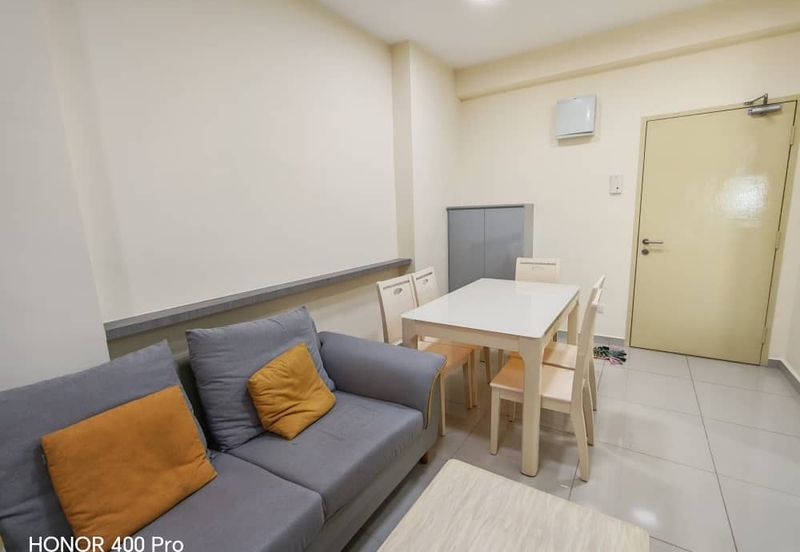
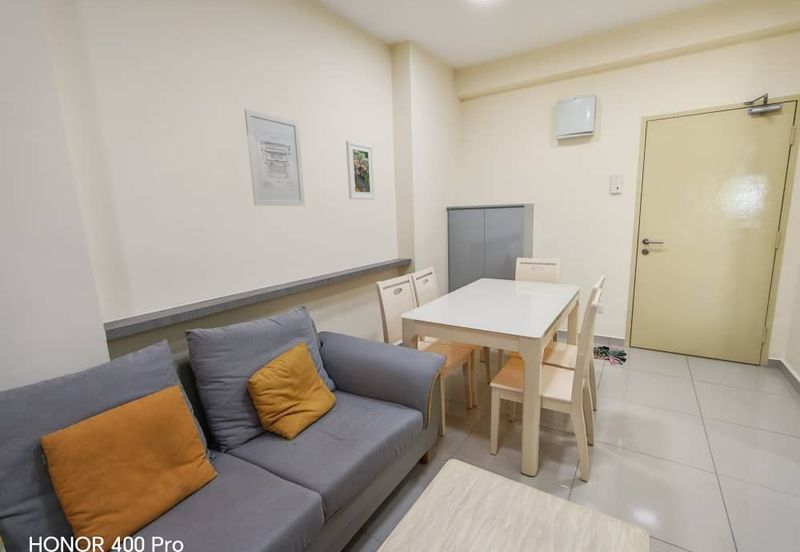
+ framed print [345,140,376,201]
+ wall art [244,108,306,207]
